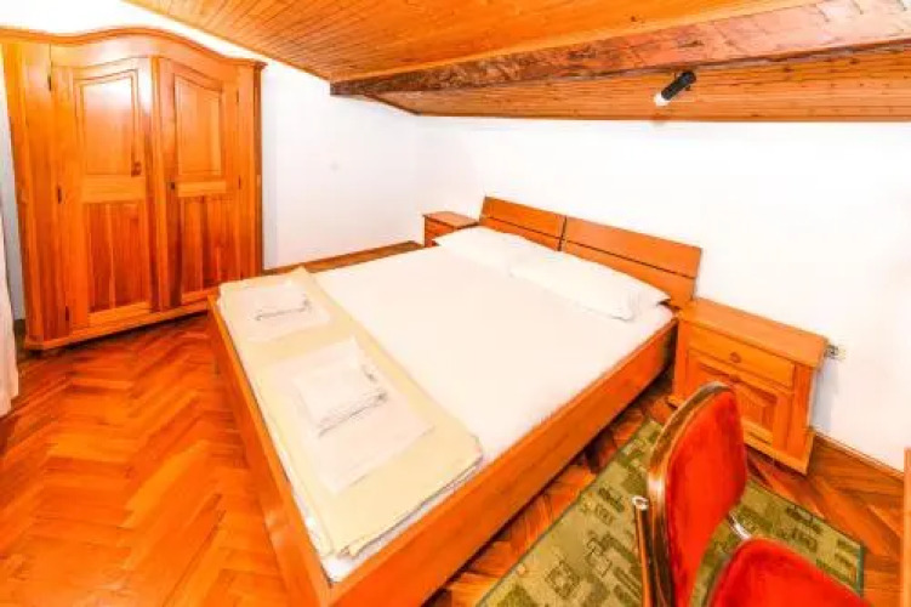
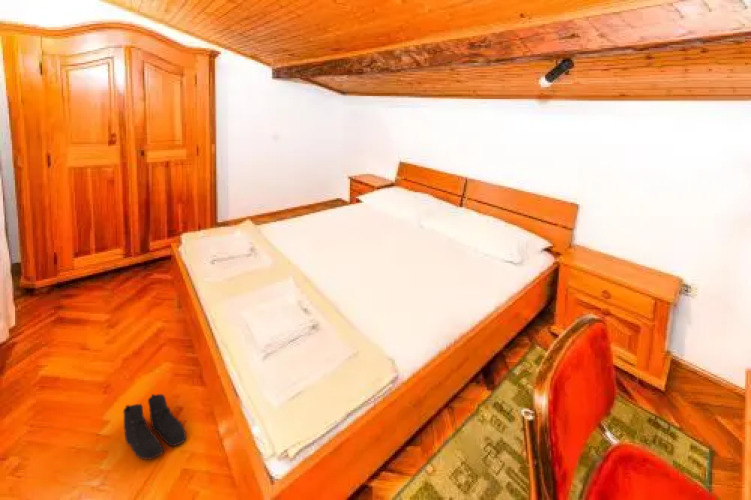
+ boots [122,393,187,461]
